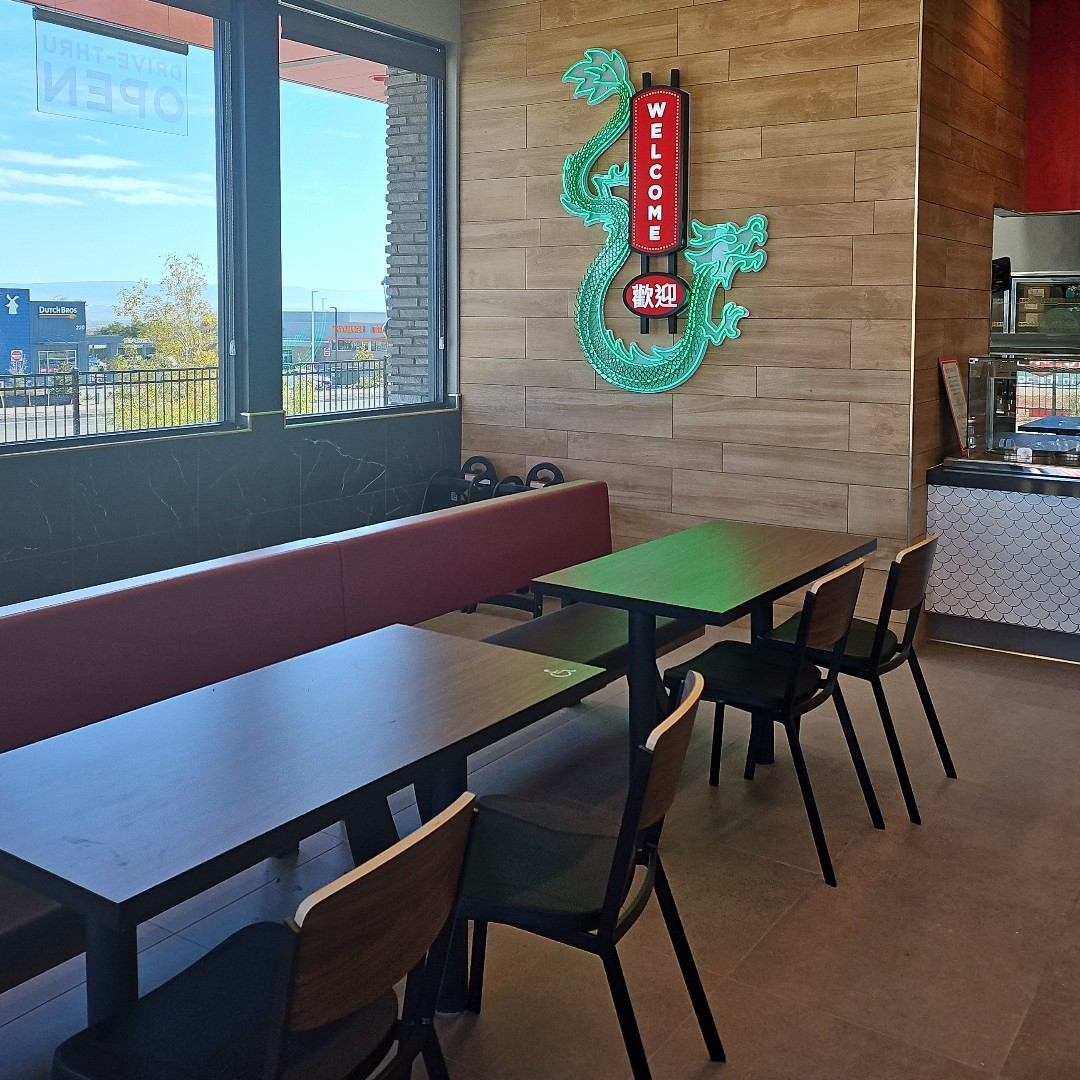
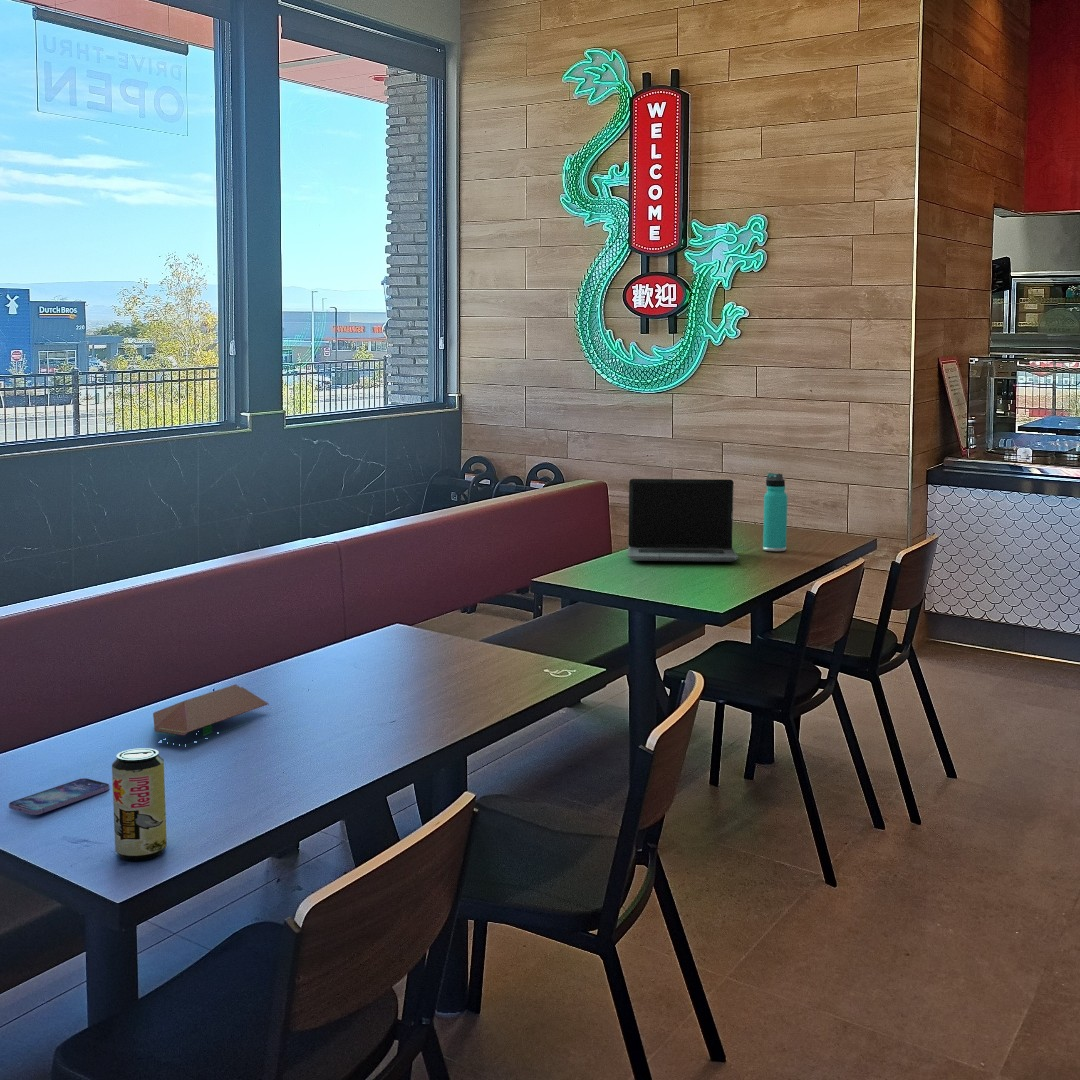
+ thermos bottle [762,472,788,552]
+ smartphone [8,777,110,816]
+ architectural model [152,683,269,747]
+ beverage can [111,747,168,862]
+ laptop computer [627,478,739,563]
